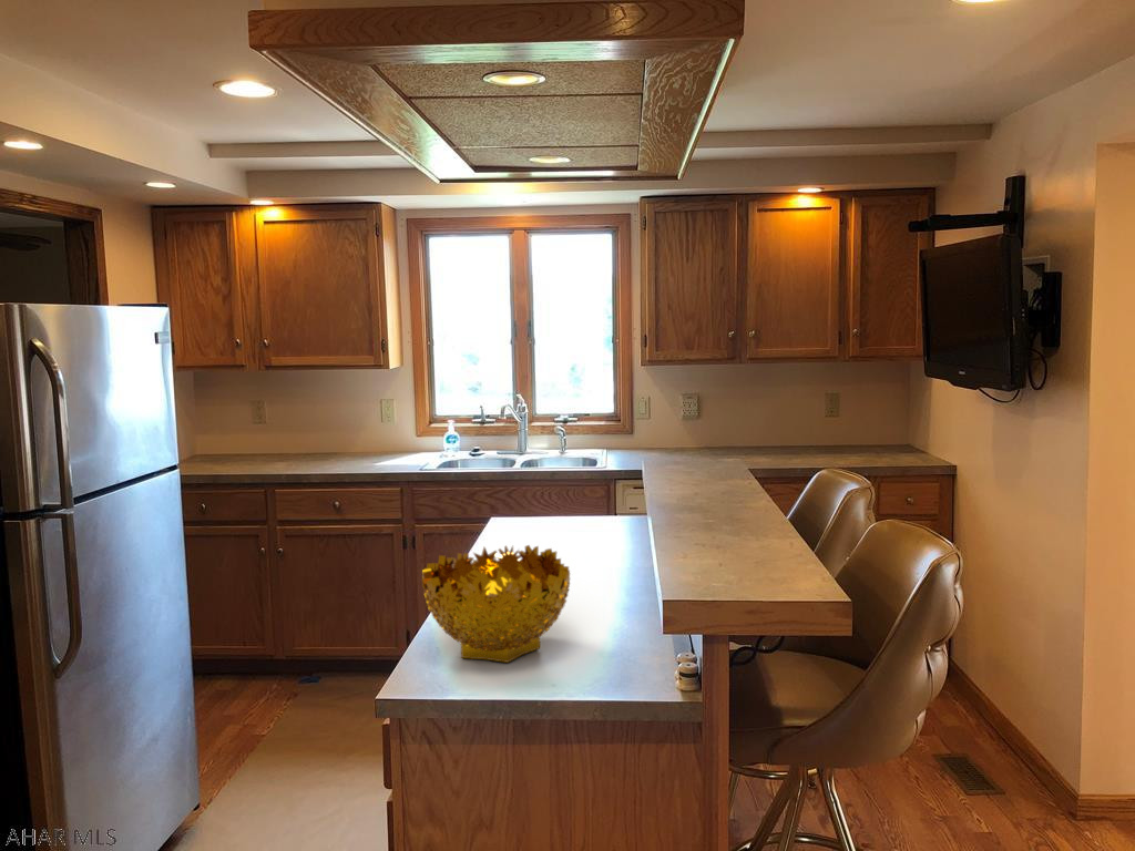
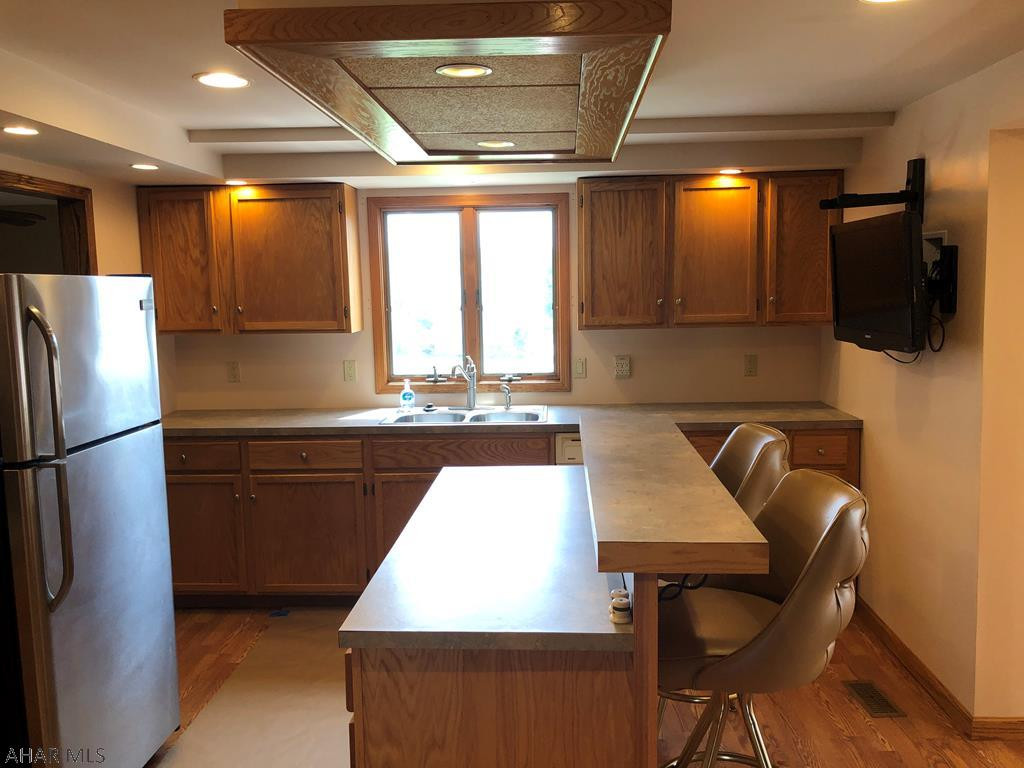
- decorative bowl [421,544,571,664]
